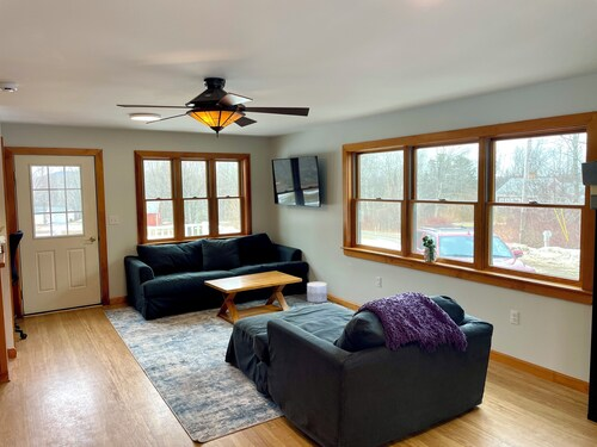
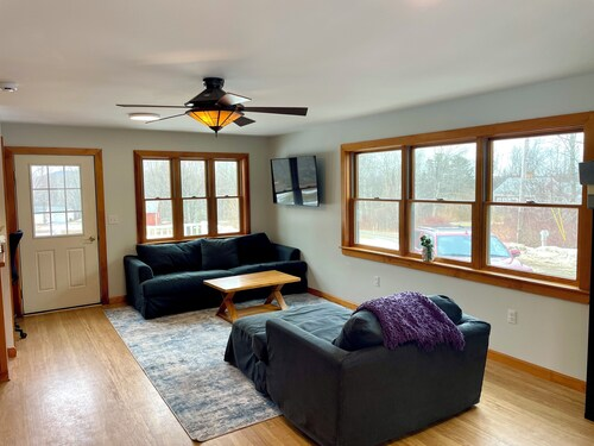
- planter [306,281,328,304]
